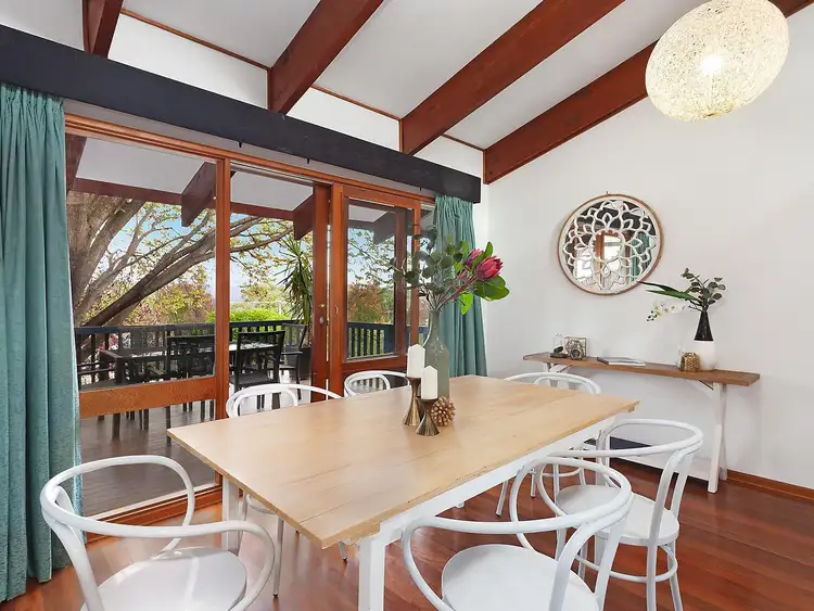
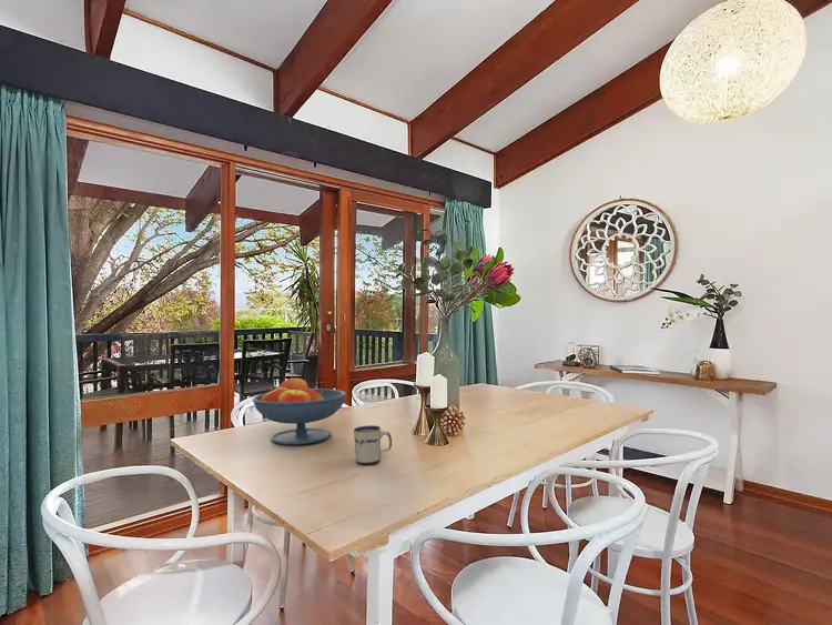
+ mug [353,424,393,465]
+ fruit bowl [251,377,348,445]
